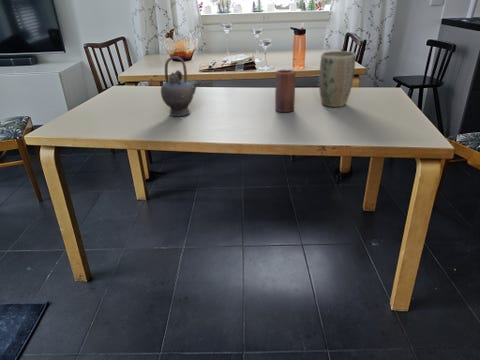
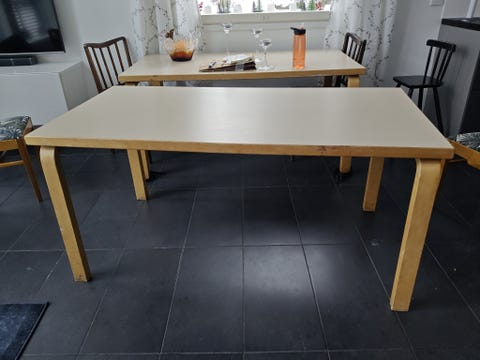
- plant pot [318,50,357,108]
- teapot [160,55,201,117]
- candle [274,69,296,113]
